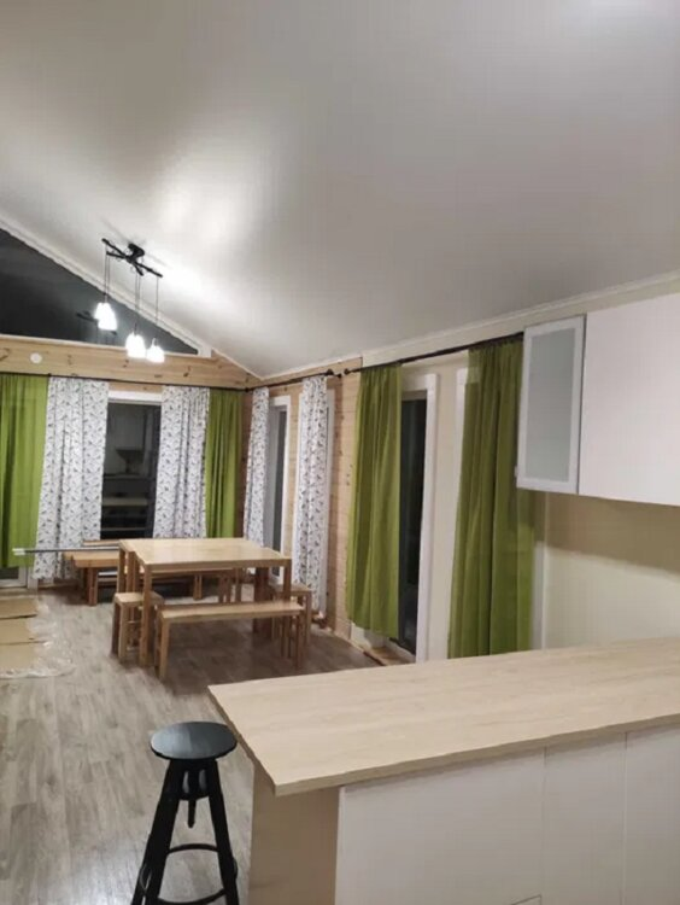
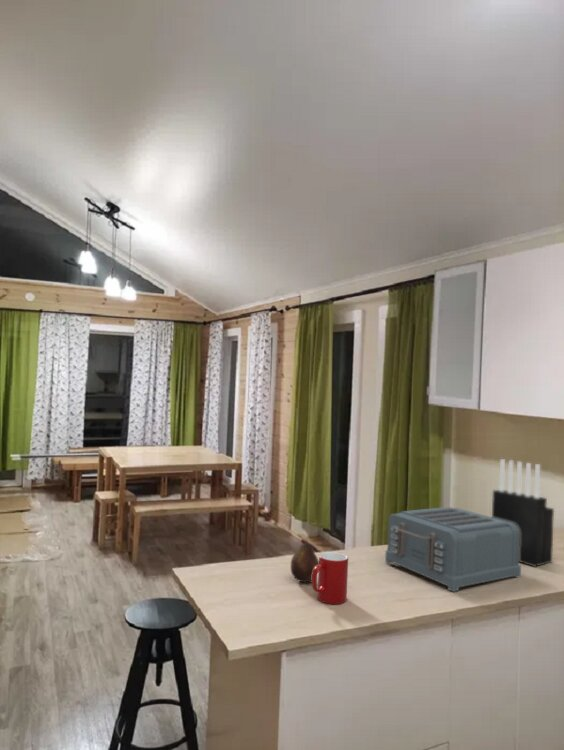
+ knife block [491,458,555,568]
+ toaster [384,506,522,593]
+ fruit [290,540,319,583]
+ cup [311,551,349,605]
